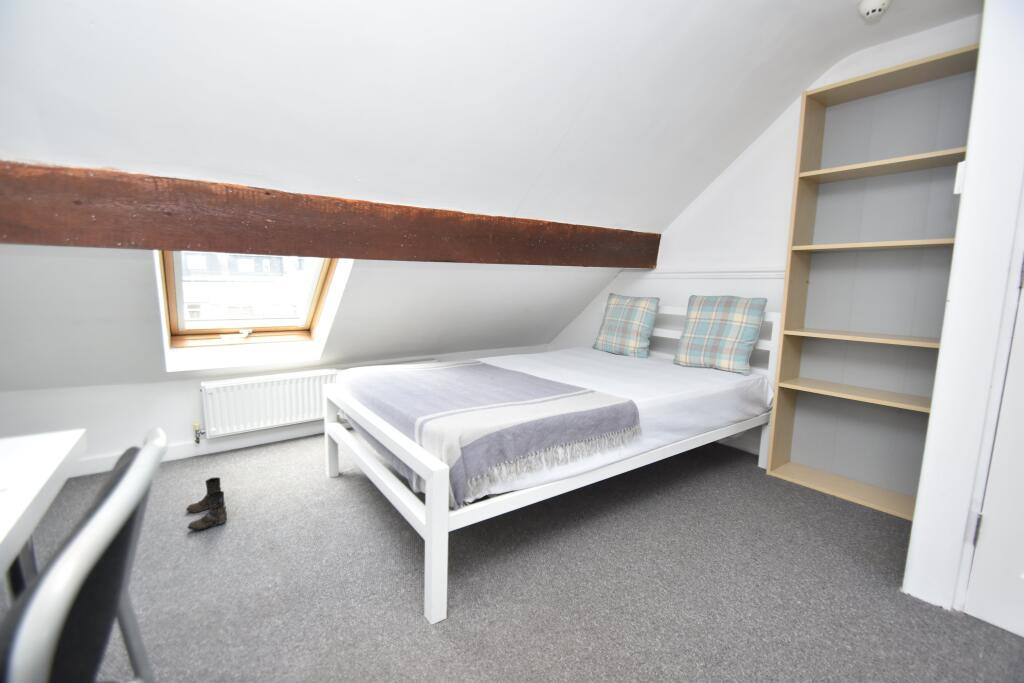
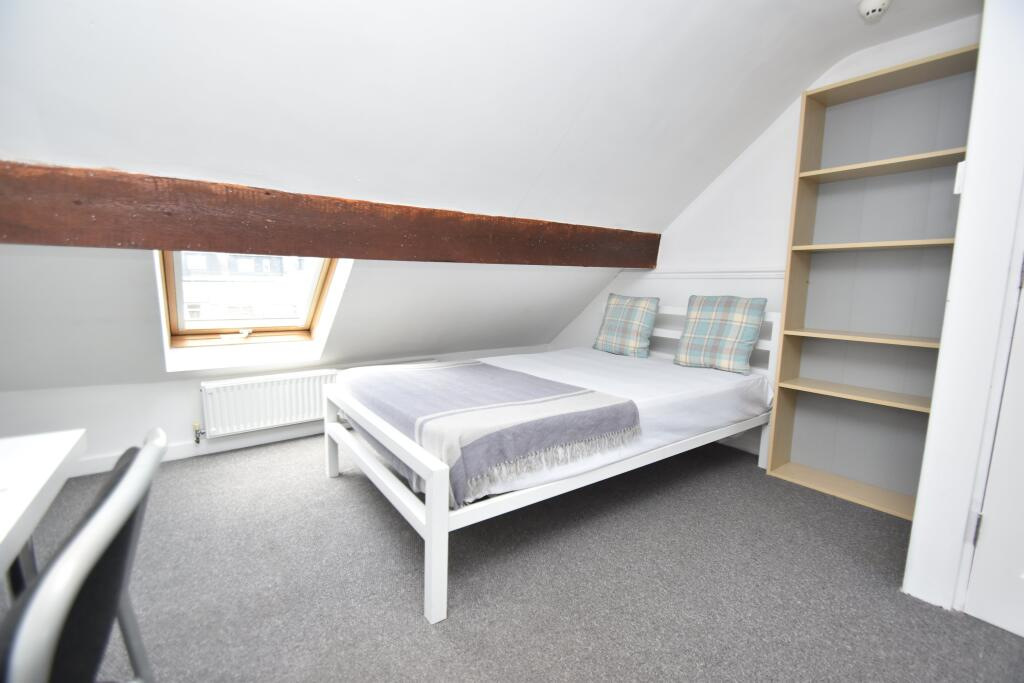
- boots [185,476,228,531]
